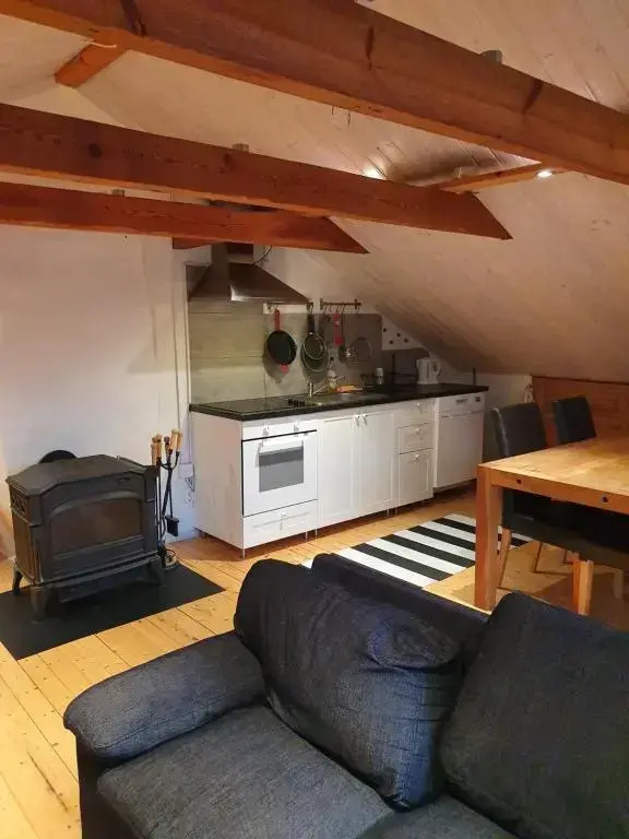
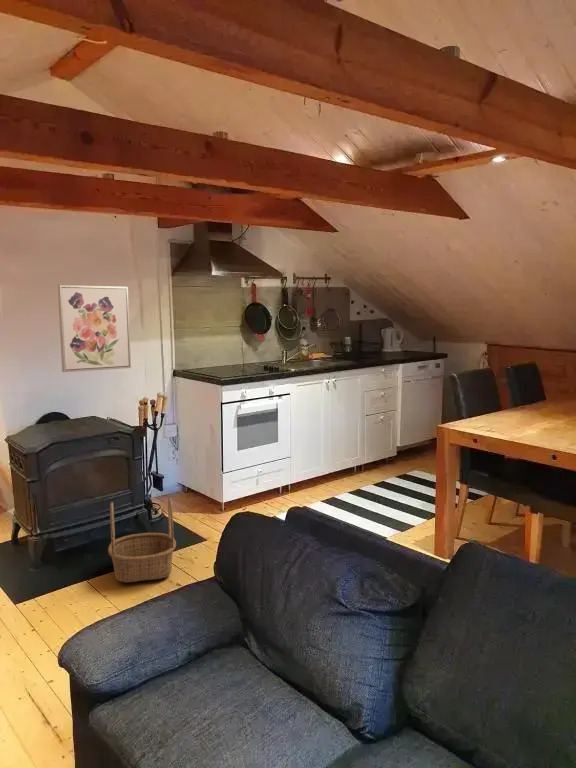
+ wall art [57,284,132,373]
+ basket [107,496,177,583]
